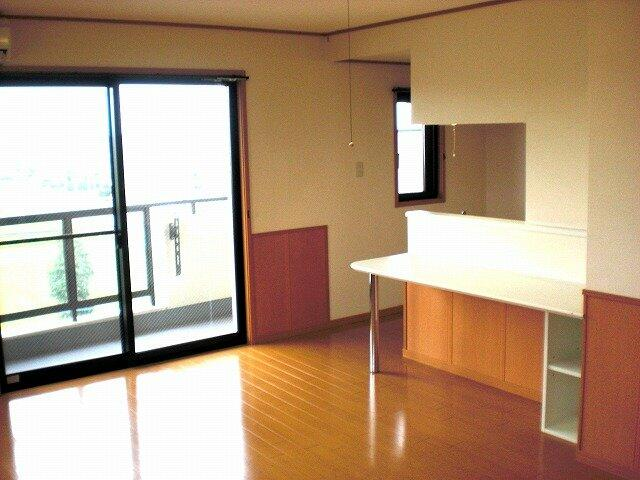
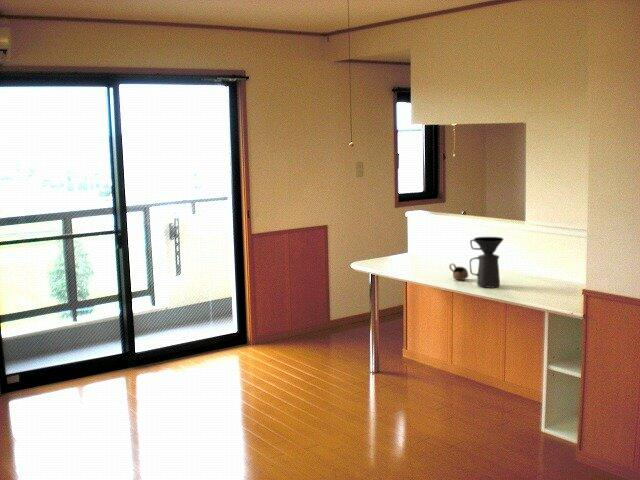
+ cup [448,263,469,281]
+ coffee maker [469,236,504,289]
